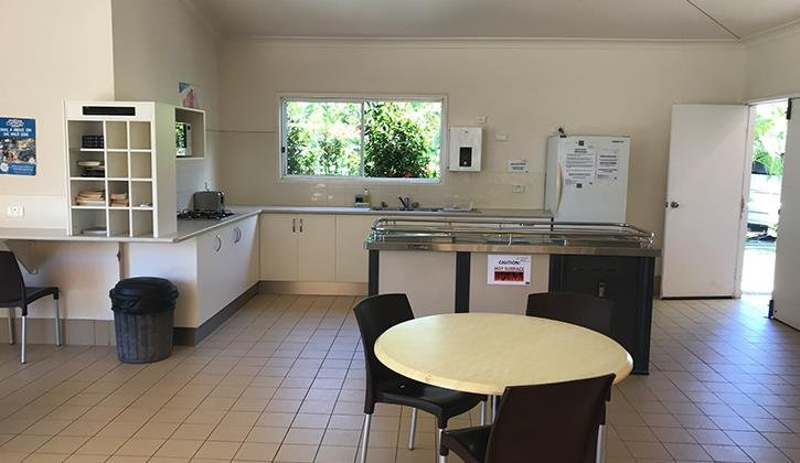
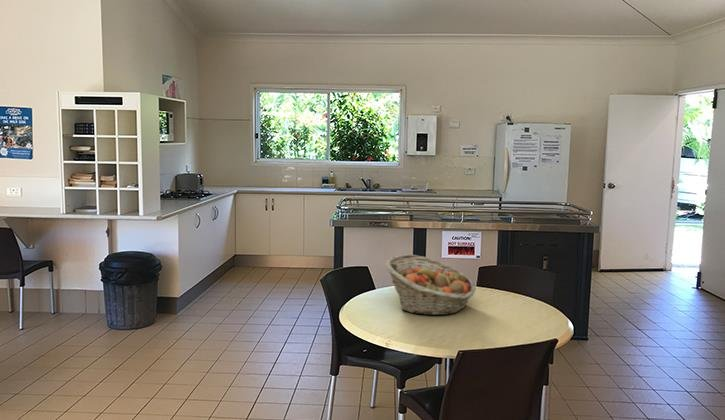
+ fruit basket [384,254,477,316]
